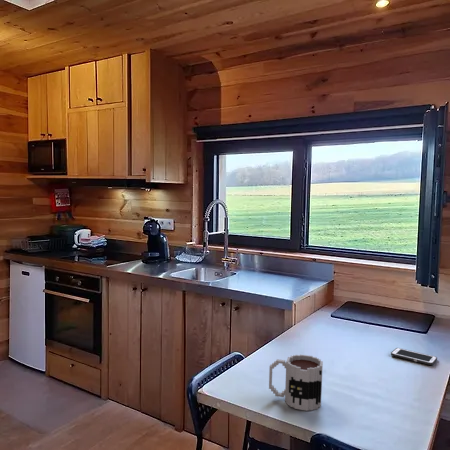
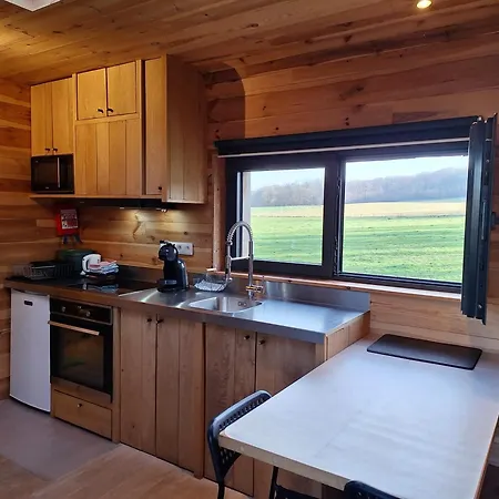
- cell phone [390,347,438,366]
- mug [268,354,324,412]
